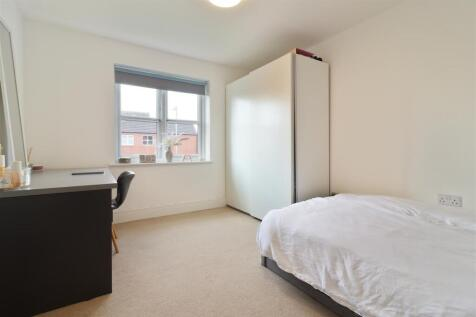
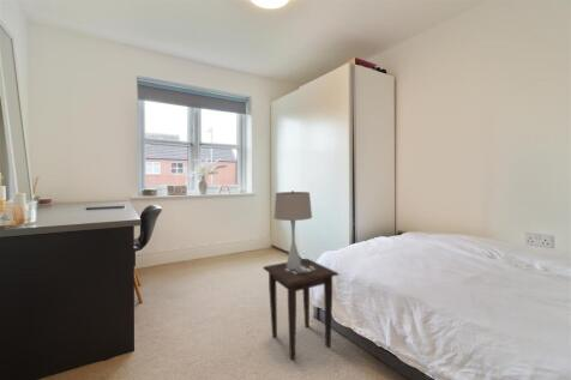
+ side table [262,258,339,361]
+ table lamp [272,189,313,269]
